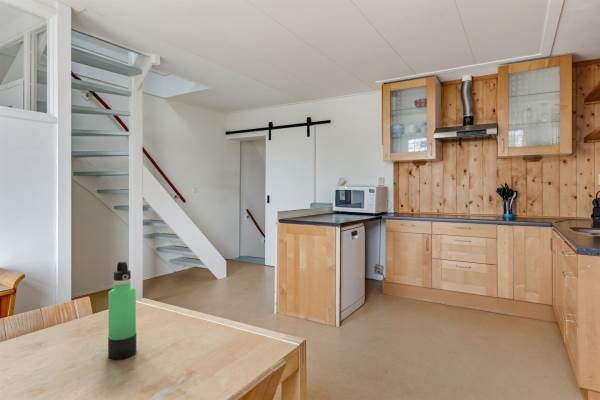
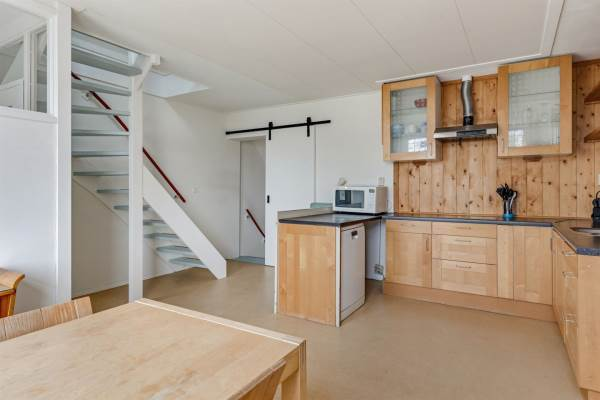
- thermos bottle [107,260,137,360]
